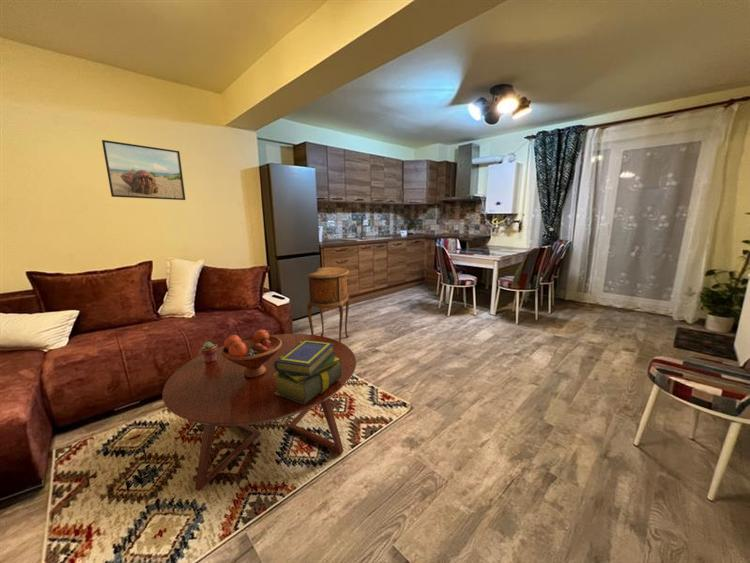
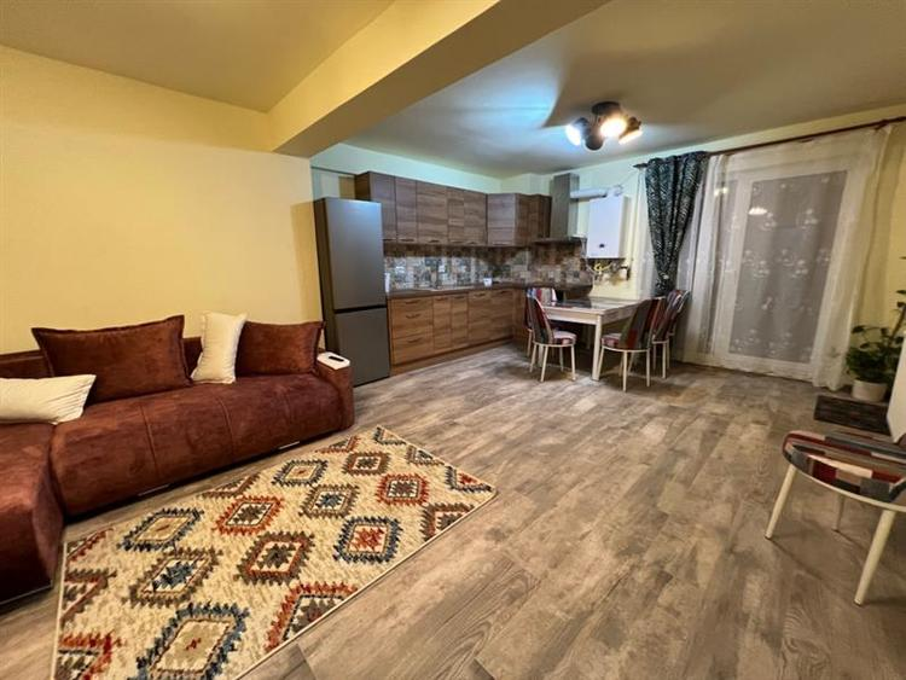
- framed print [101,139,187,201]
- stack of books [273,340,341,405]
- potted succulent [199,341,219,362]
- coffee table [161,333,357,492]
- side table [306,266,350,343]
- fruit bowl [221,329,282,378]
